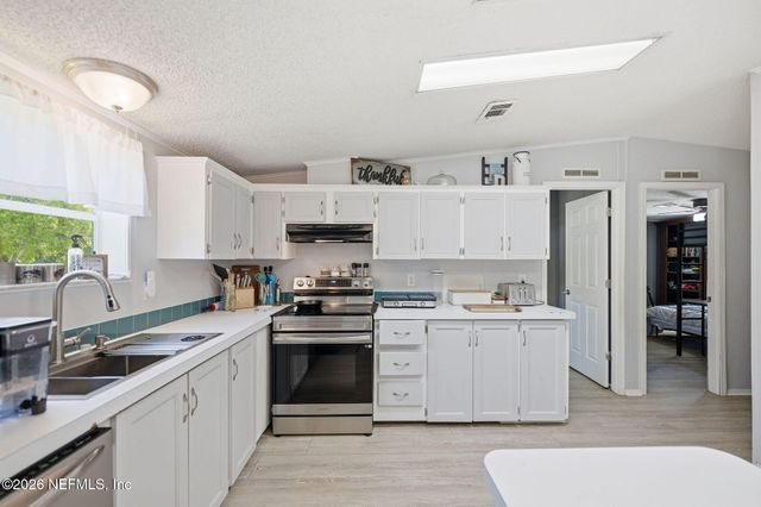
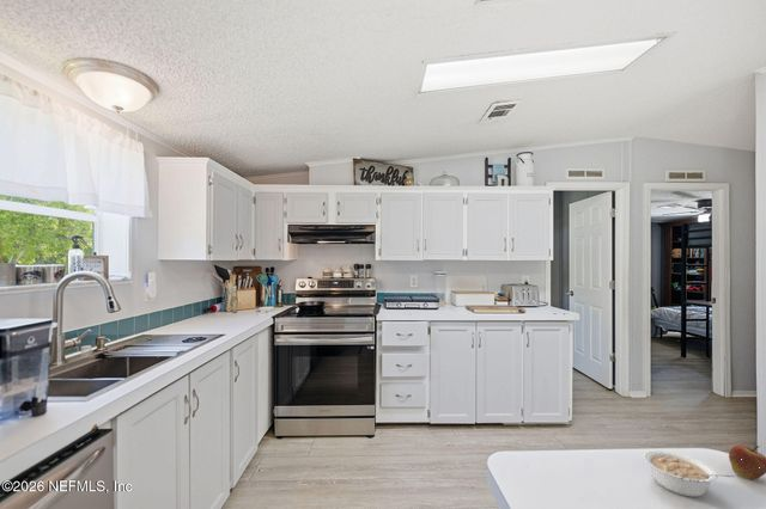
+ fruit [728,443,766,480]
+ legume [643,449,736,498]
